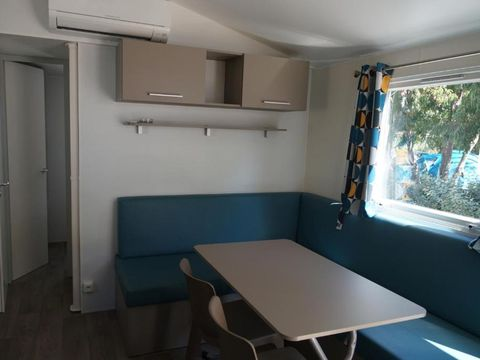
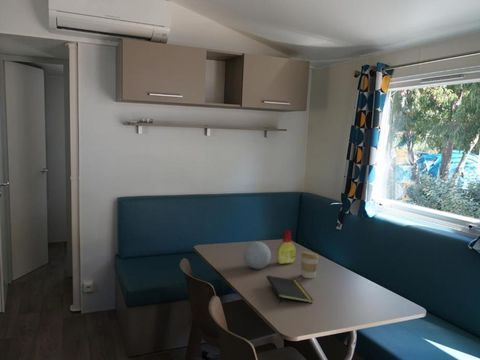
+ notepad [265,274,315,306]
+ coffee cup [300,251,320,279]
+ decorative ball [243,241,272,270]
+ bottle [276,228,297,265]
